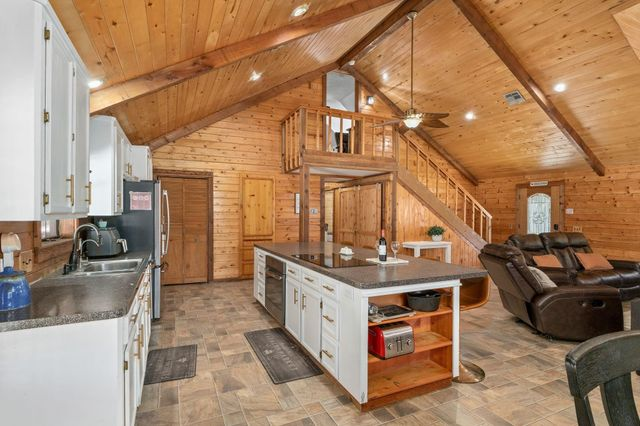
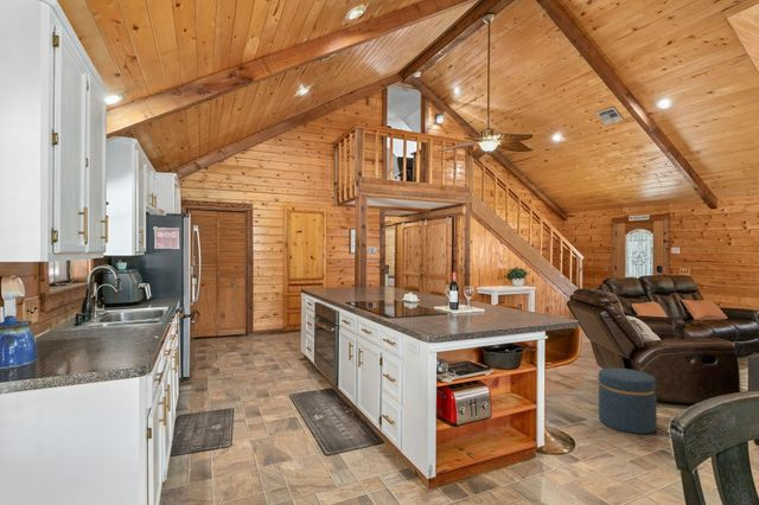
+ ottoman [598,367,658,435]
